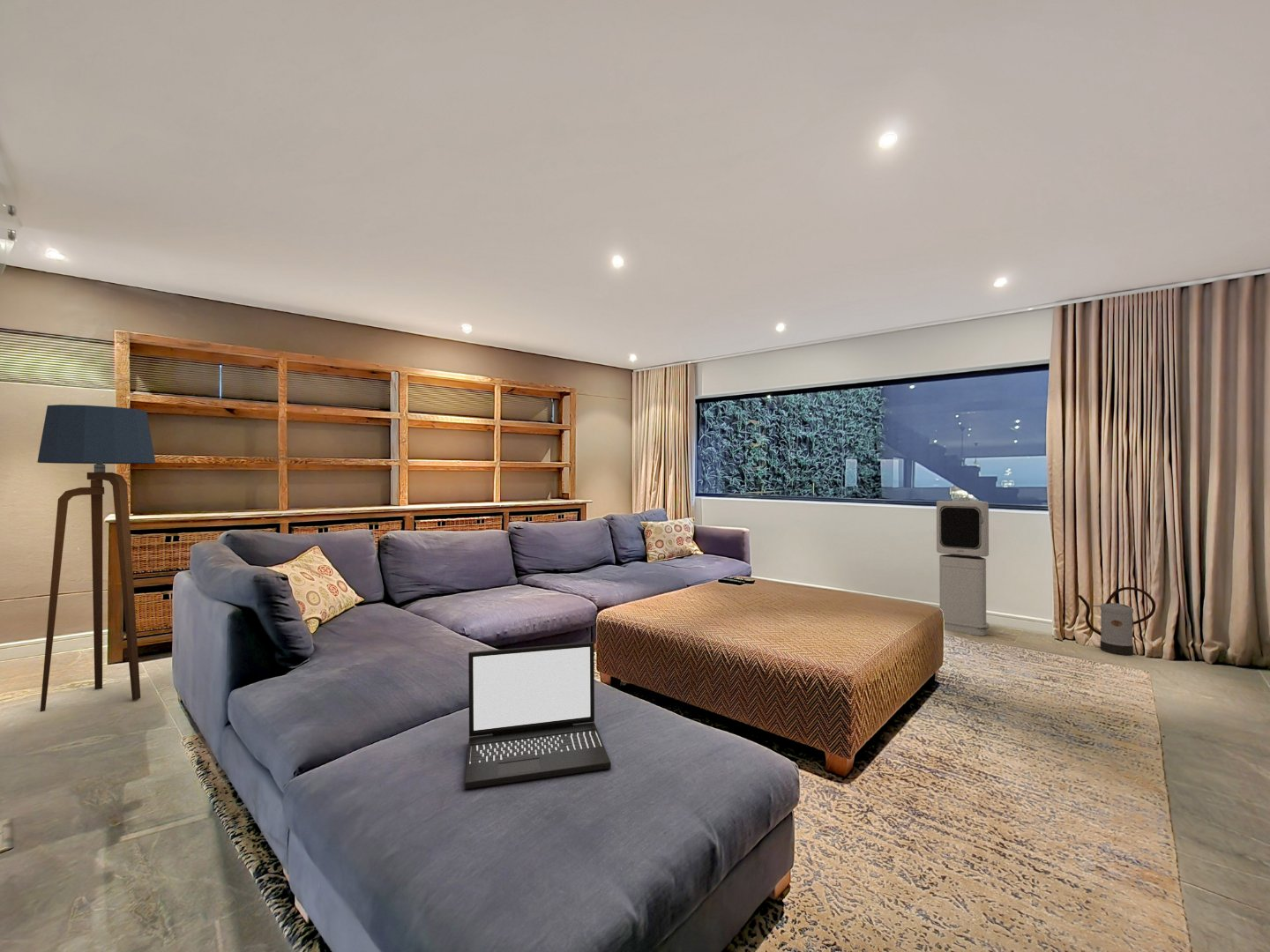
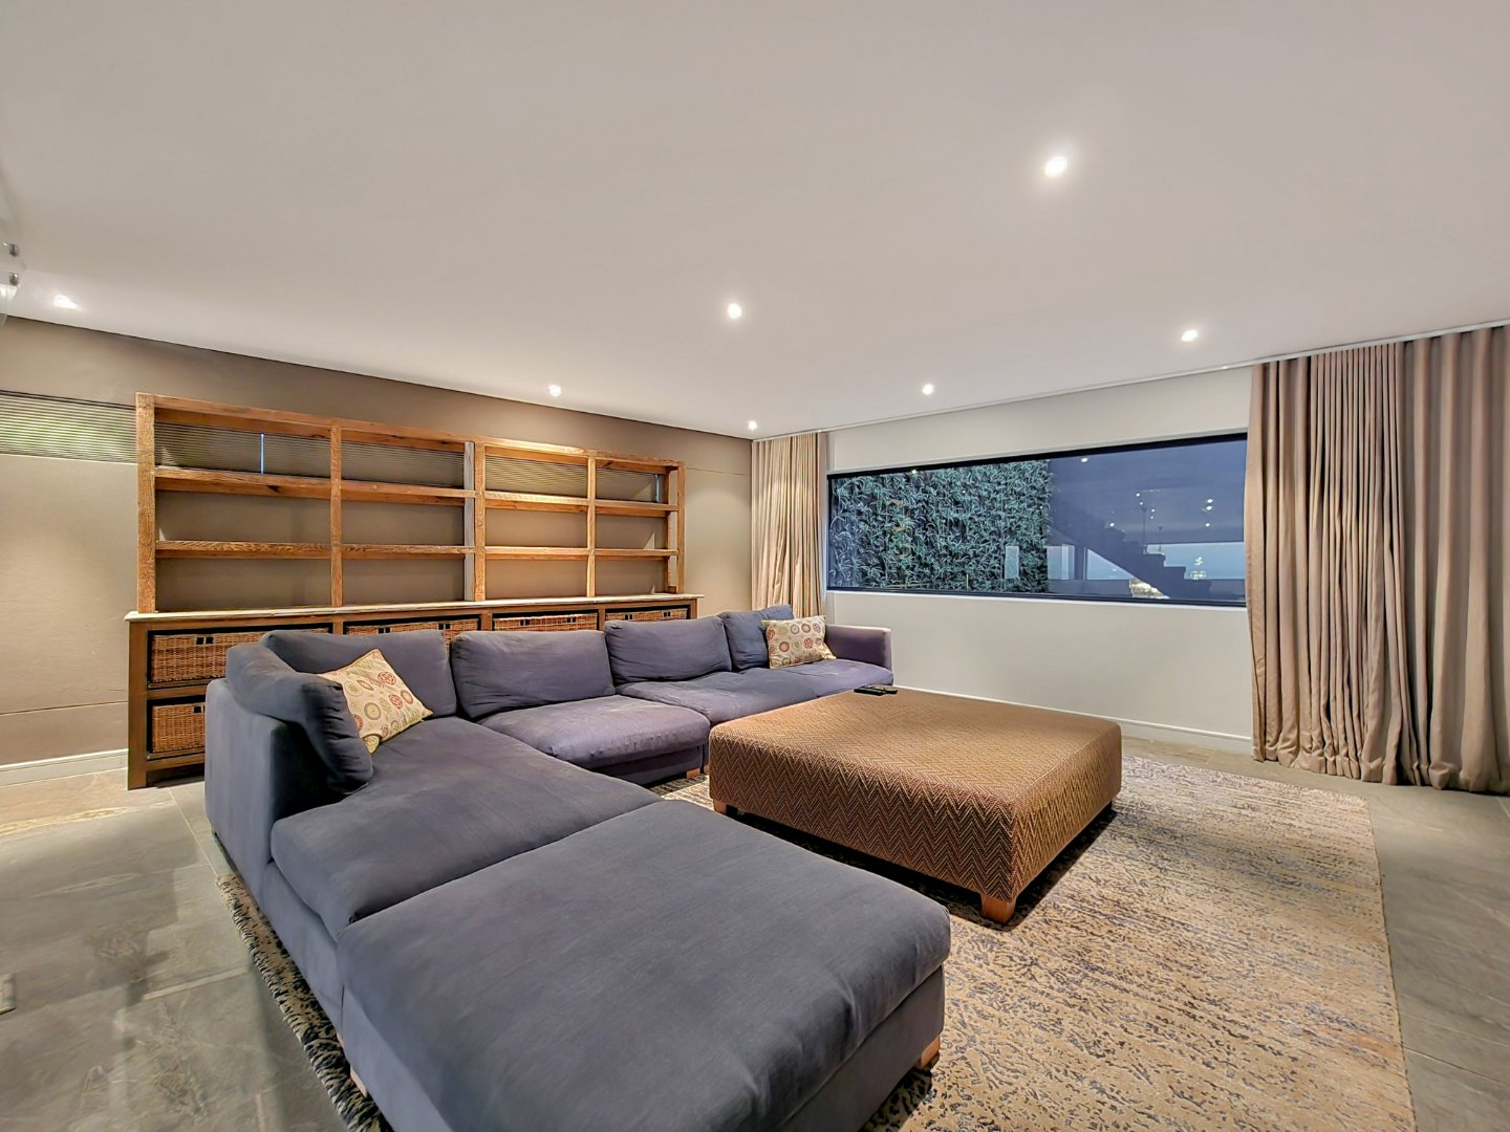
- laptop [464,641,611,790]
- air purifier [936,499,990,636]
- watering can [1077,586,1156,656]
- floor lamp [36,404,156,713]
